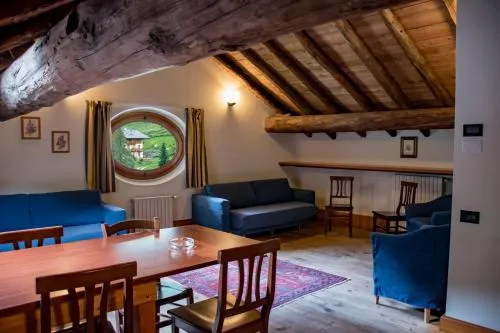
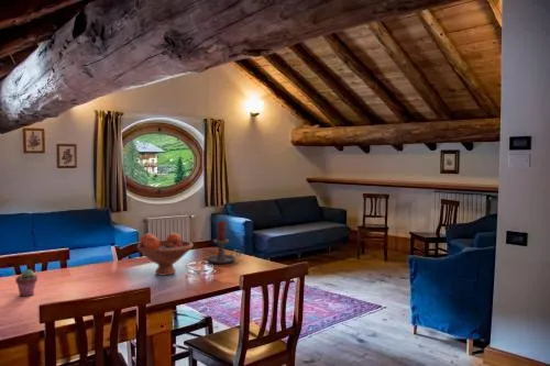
+ fruit bowl [136,232,195,277]
+ potted succulent [14,268,38,298]
+ candle holder [206,220,242,265]
